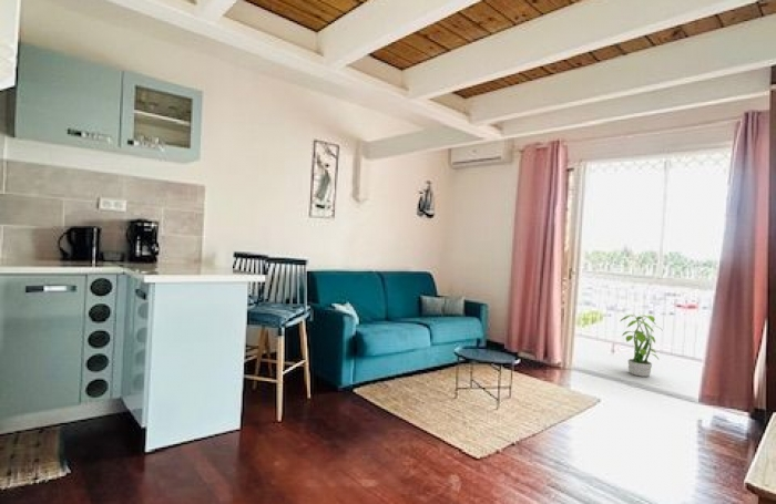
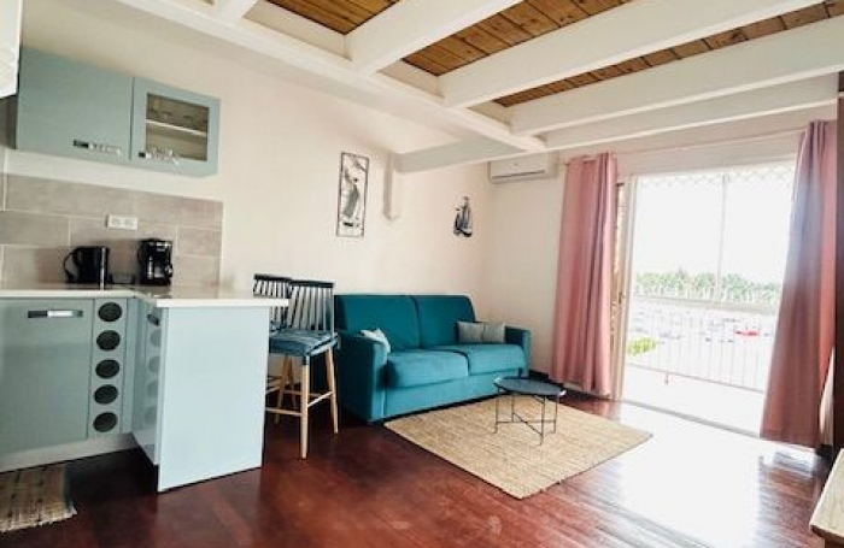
- potted plant [619,313,662,378]
